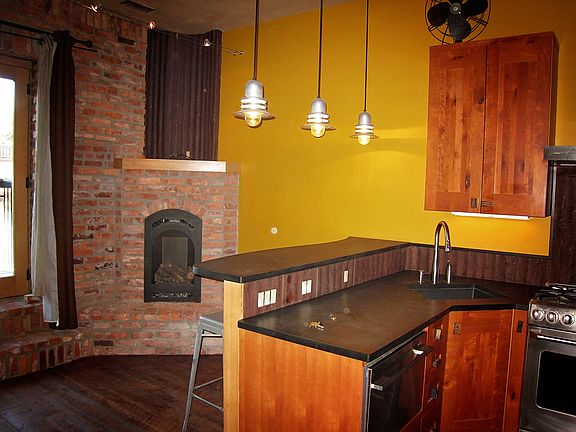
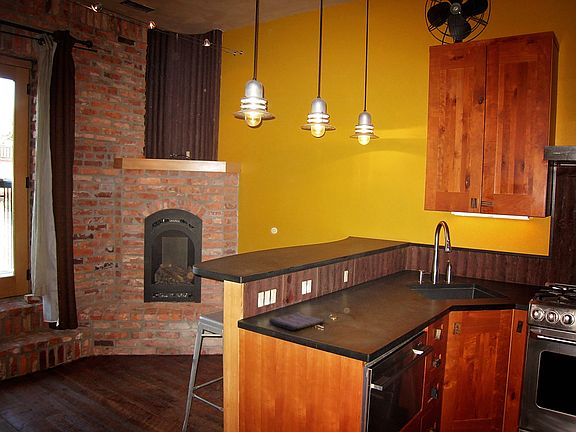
+ dish towel [268,311,326,331]
